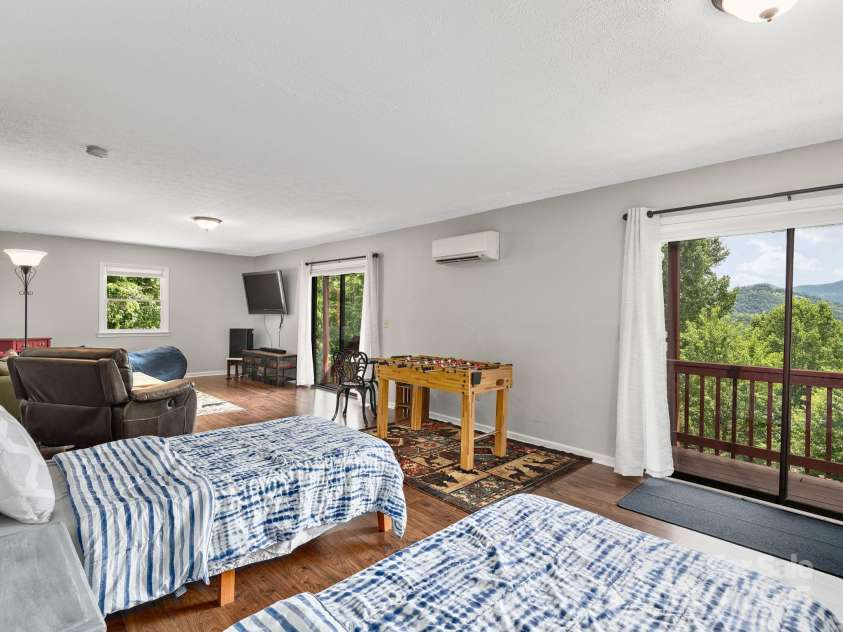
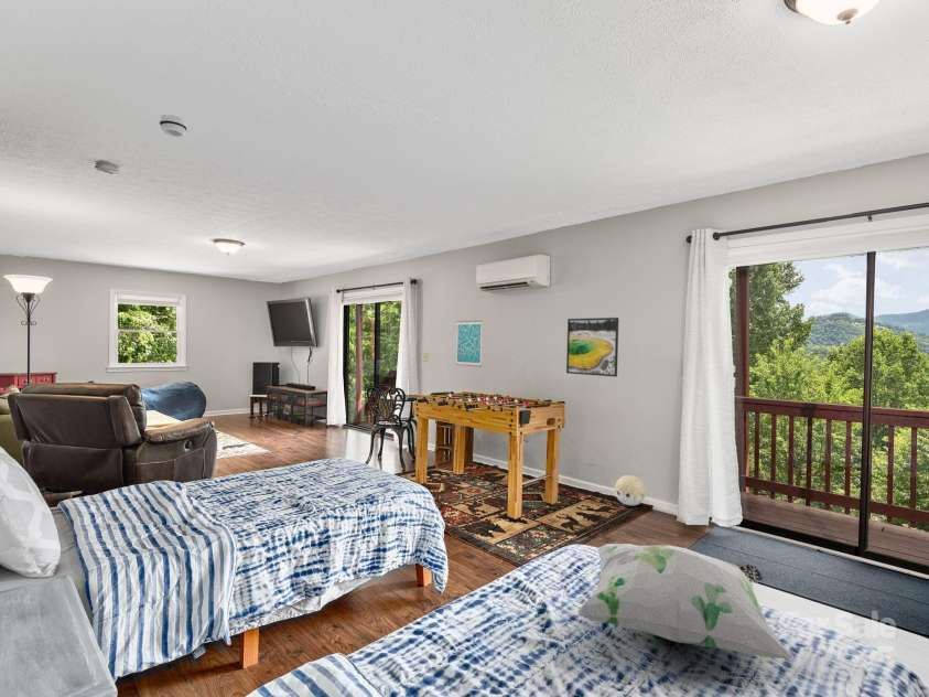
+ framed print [565,317,619,377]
+ wall art [455,320,484,367]
+ ball [614,474,647,506]
+ smoke detector [159,114,188,138]
+ decorative pillow [576,543,798,662]
